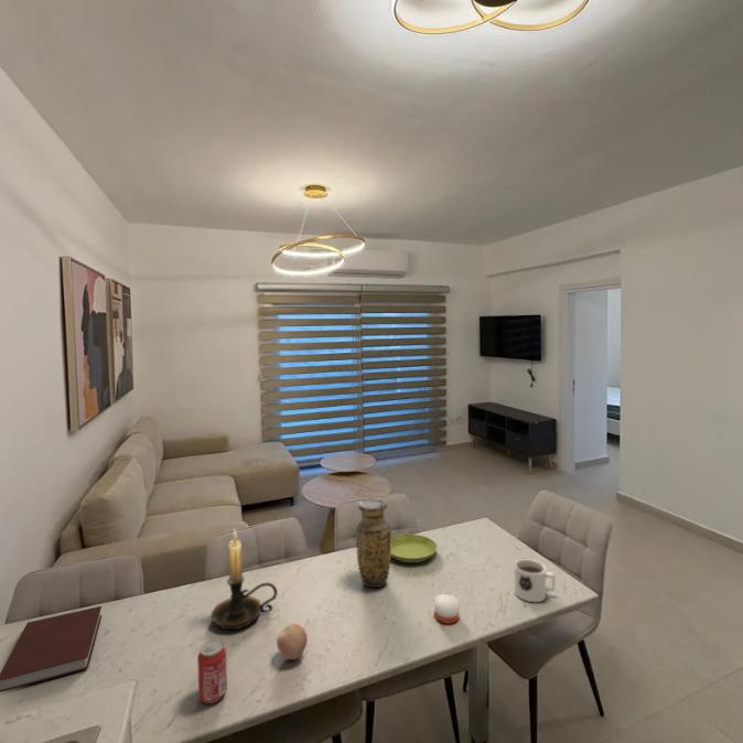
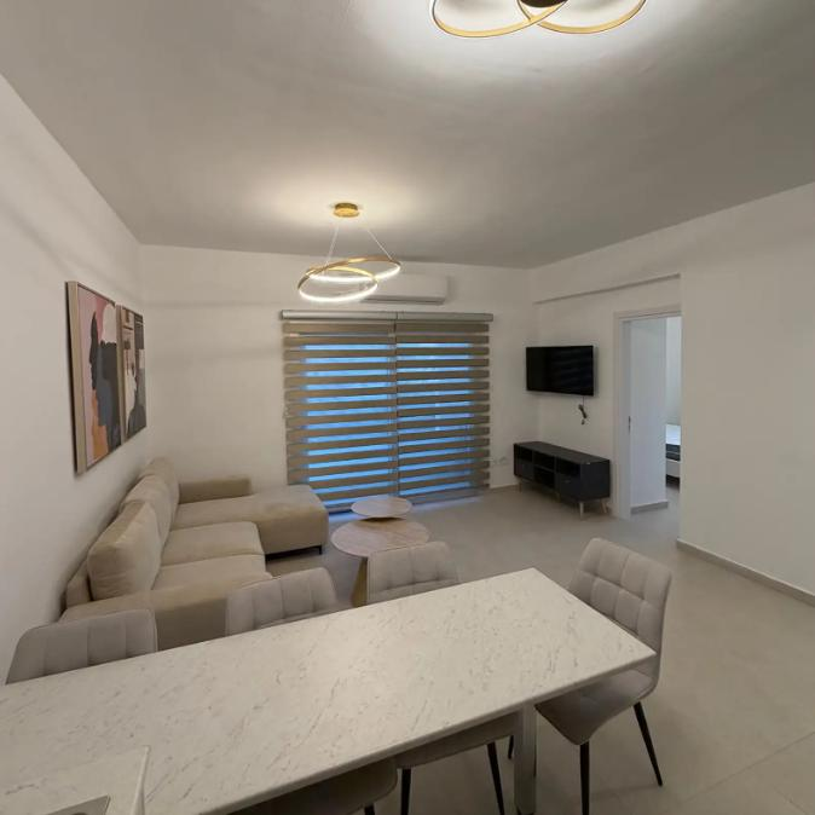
- beverage can [196,639,228,704]
- notebook [0,605,103,693]
- vase [355,498,392,589]
- saucer [391,534,438,563]
- candle [434,593,460,625]
- candle holder [211,529,279,631]
- mug [514,558,556,603]
- apple [276,623,309,660]
